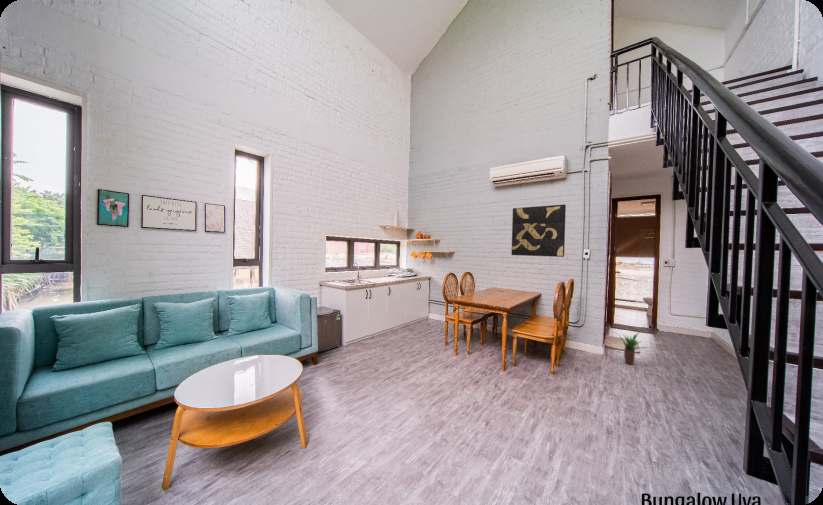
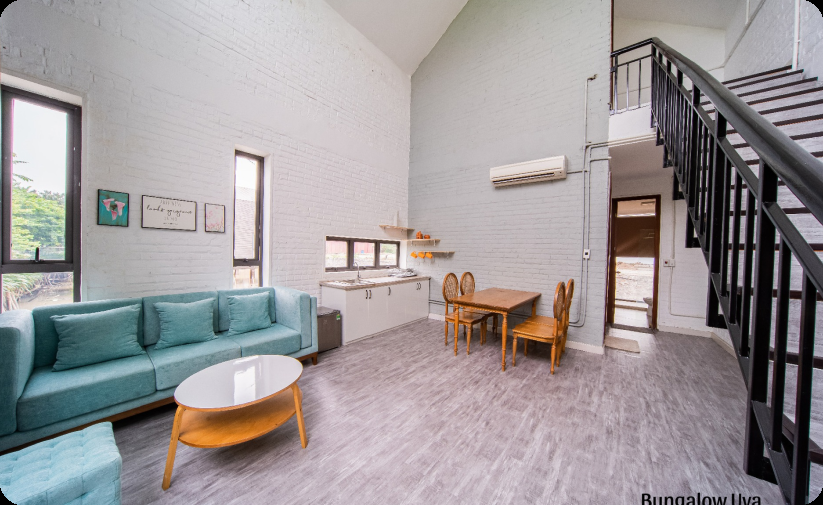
- wall art [510,203,567,258]
- potted plant [617,330,650,366]
